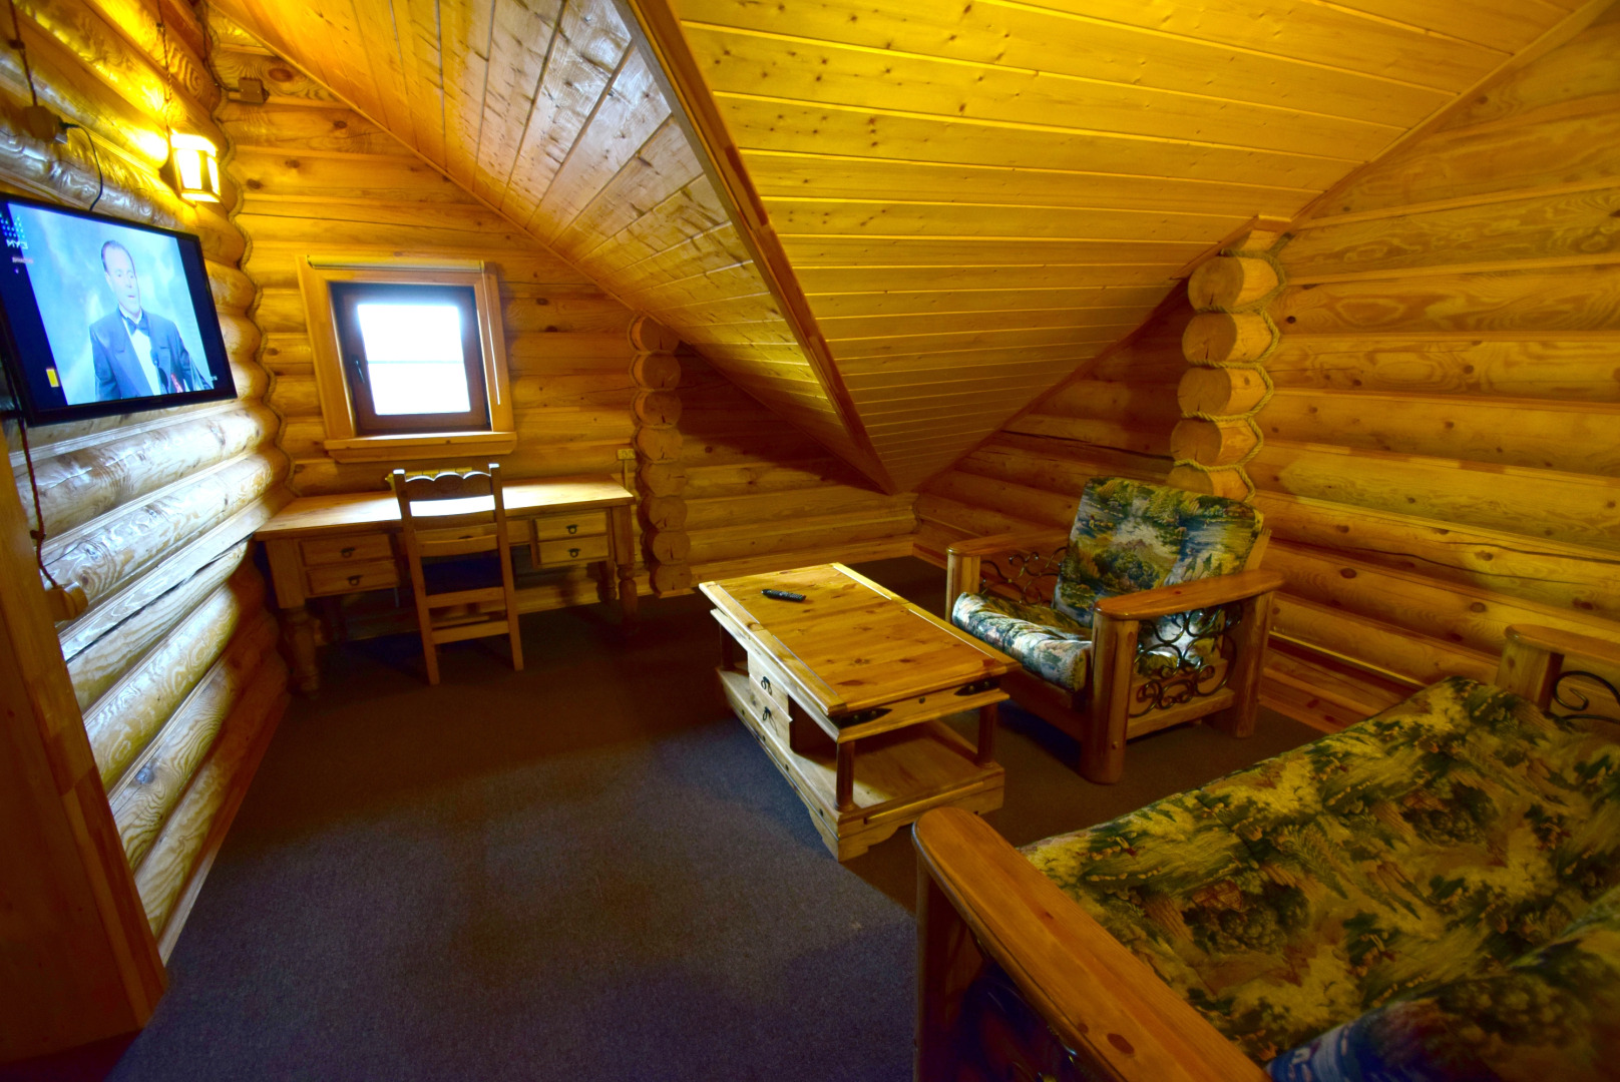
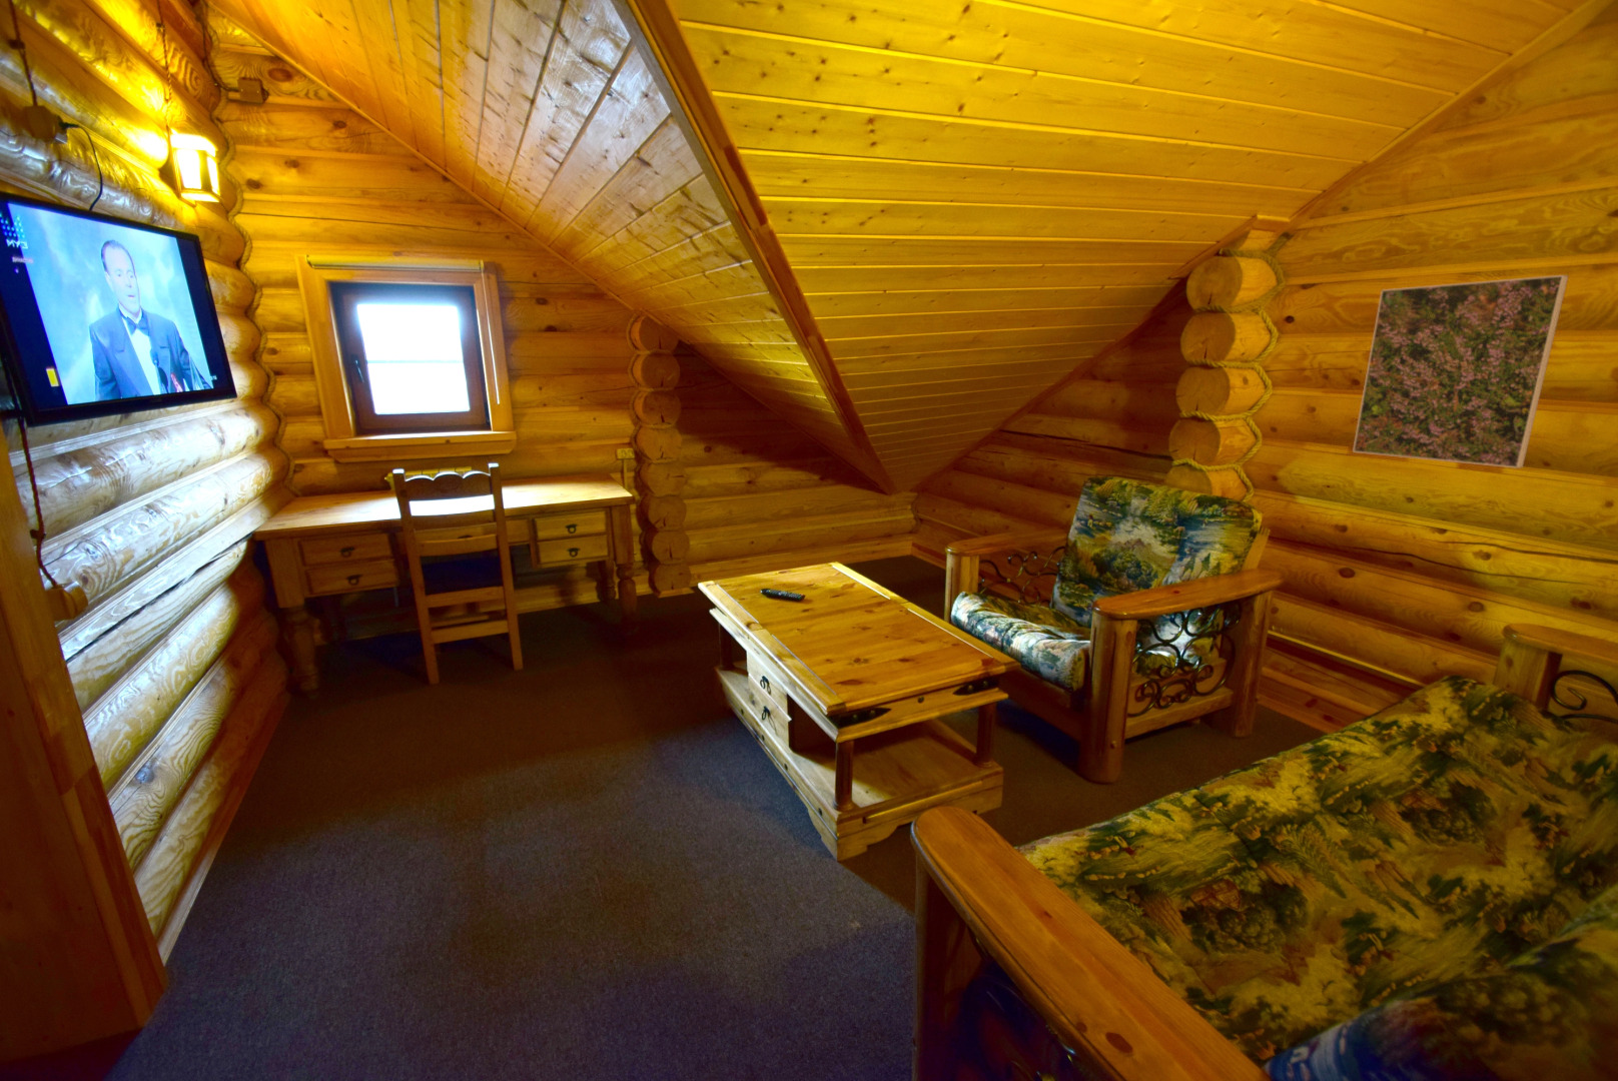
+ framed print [1351,274,1570,469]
